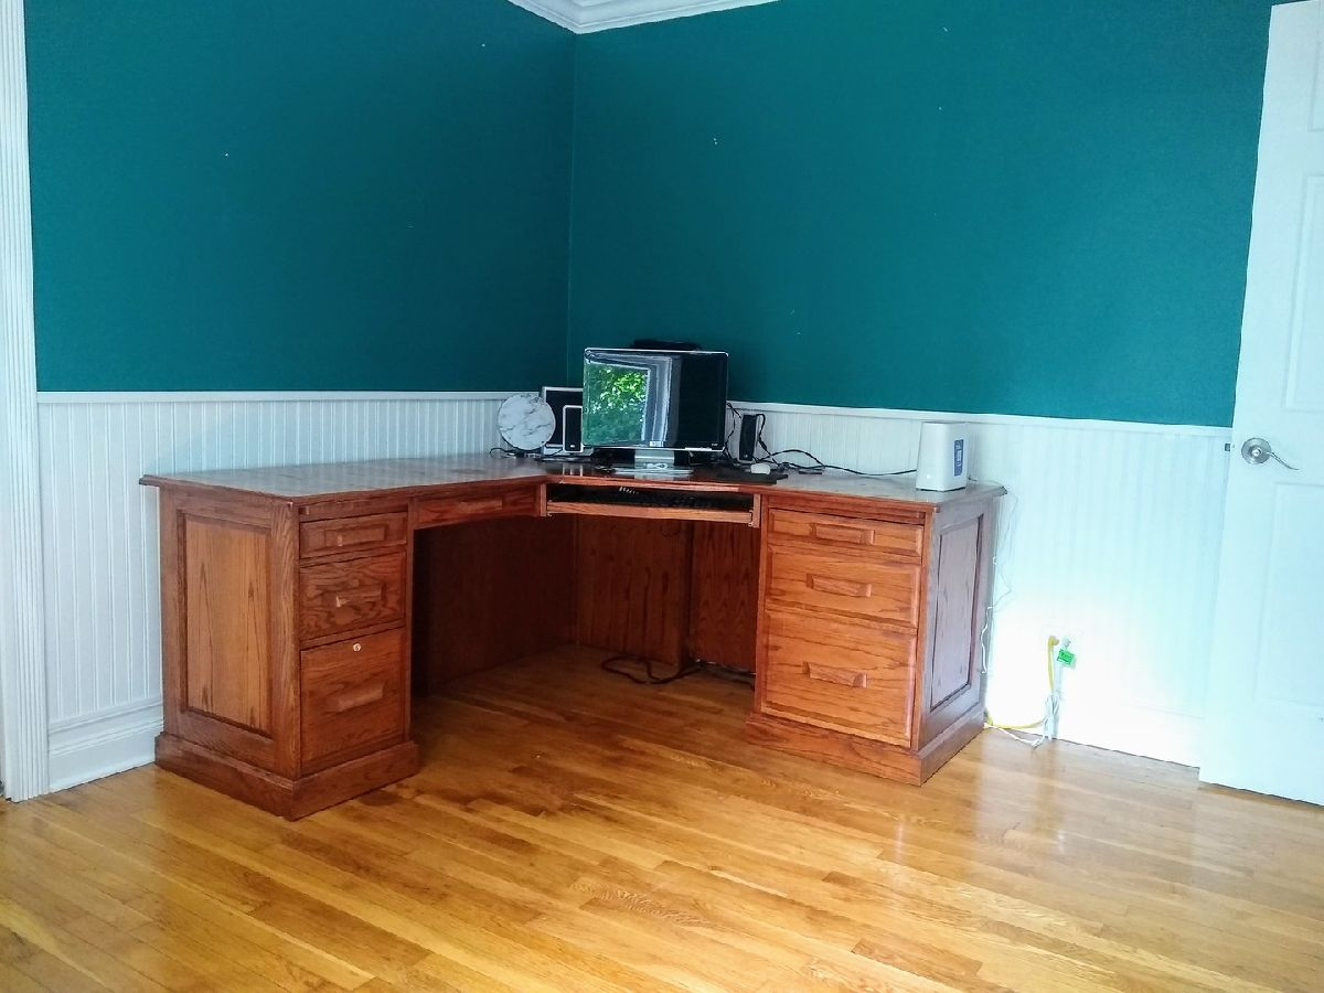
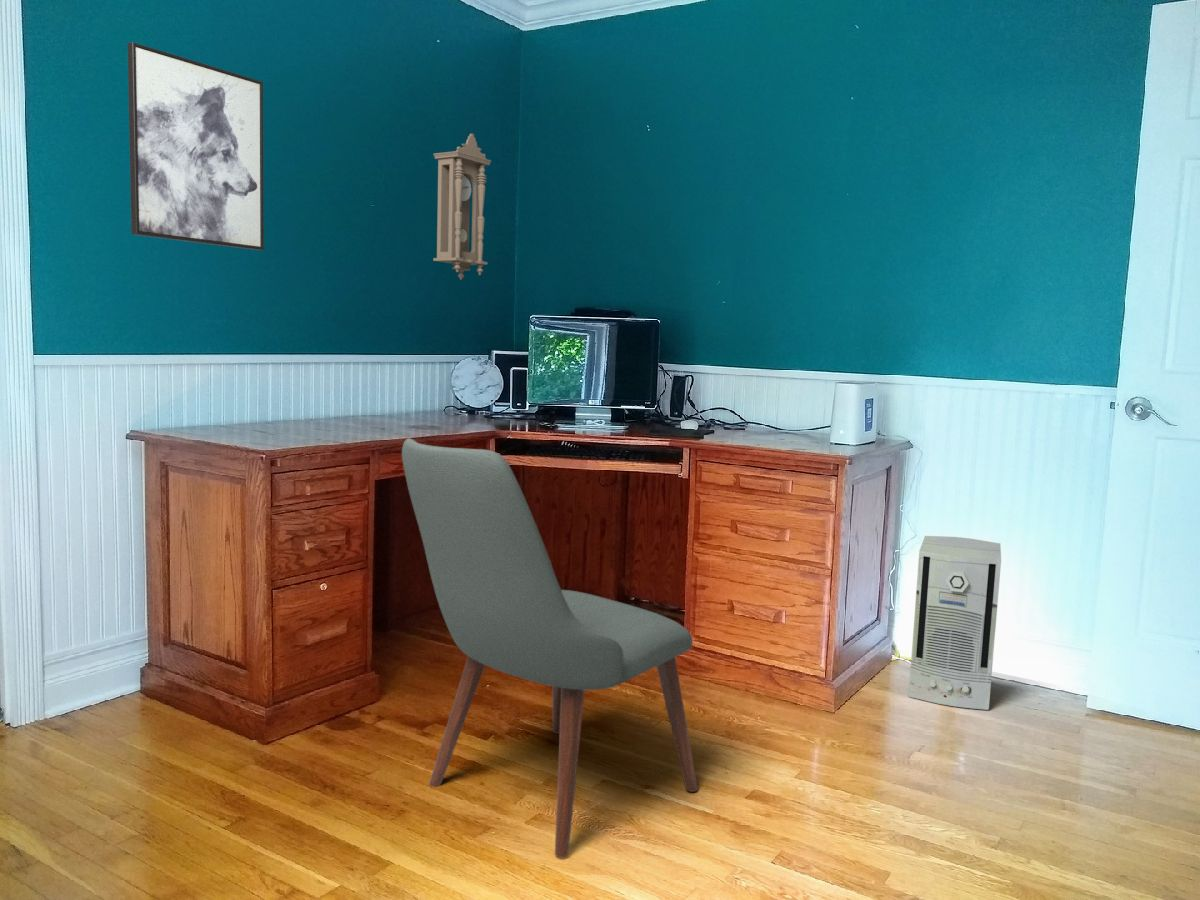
+ wall art [127,41,265,251]
+ air purifier [908,535,1002,711]
+ chair [401,437,699,859]
+ pendulum clock [432,133,492,281]
